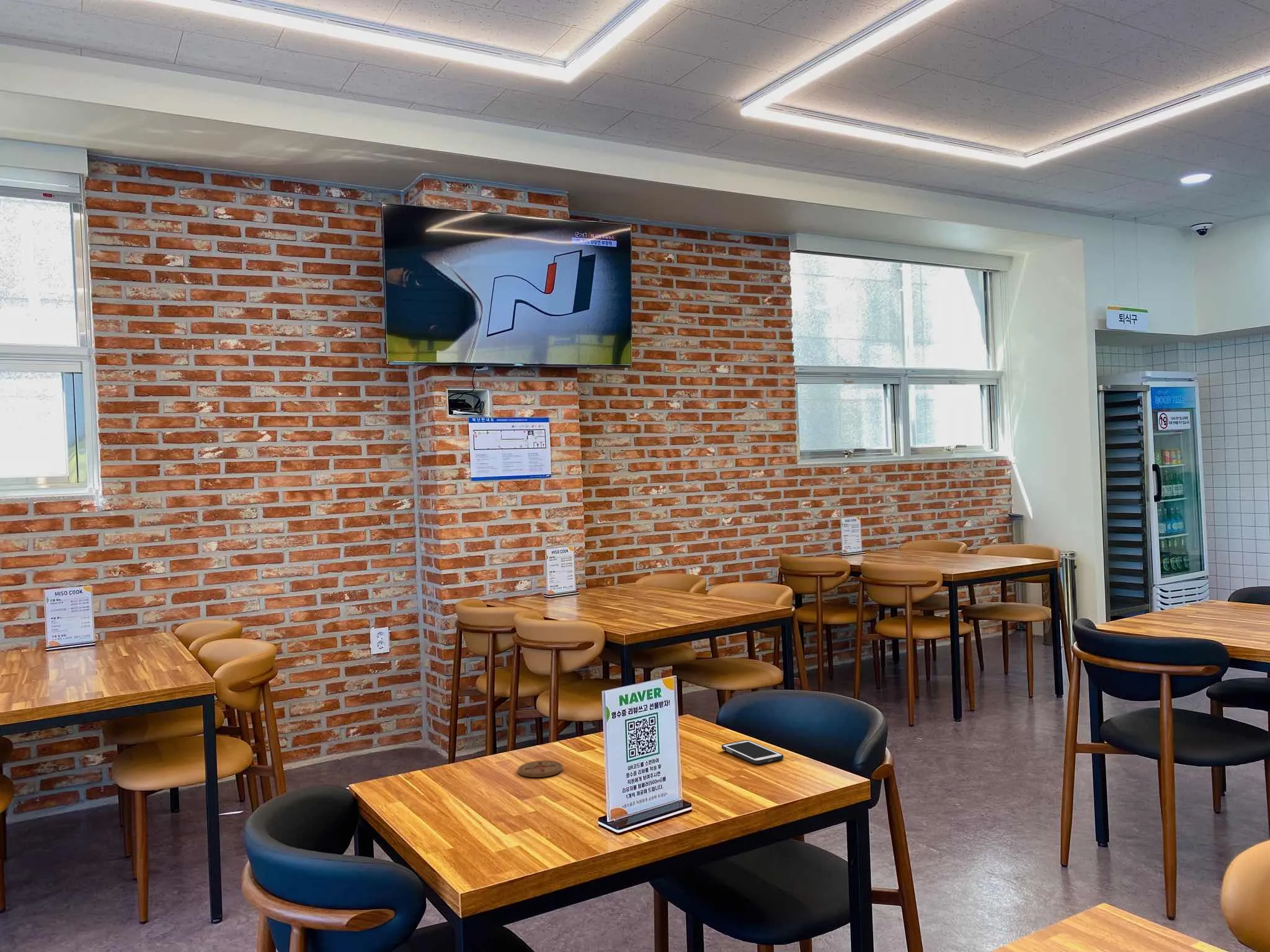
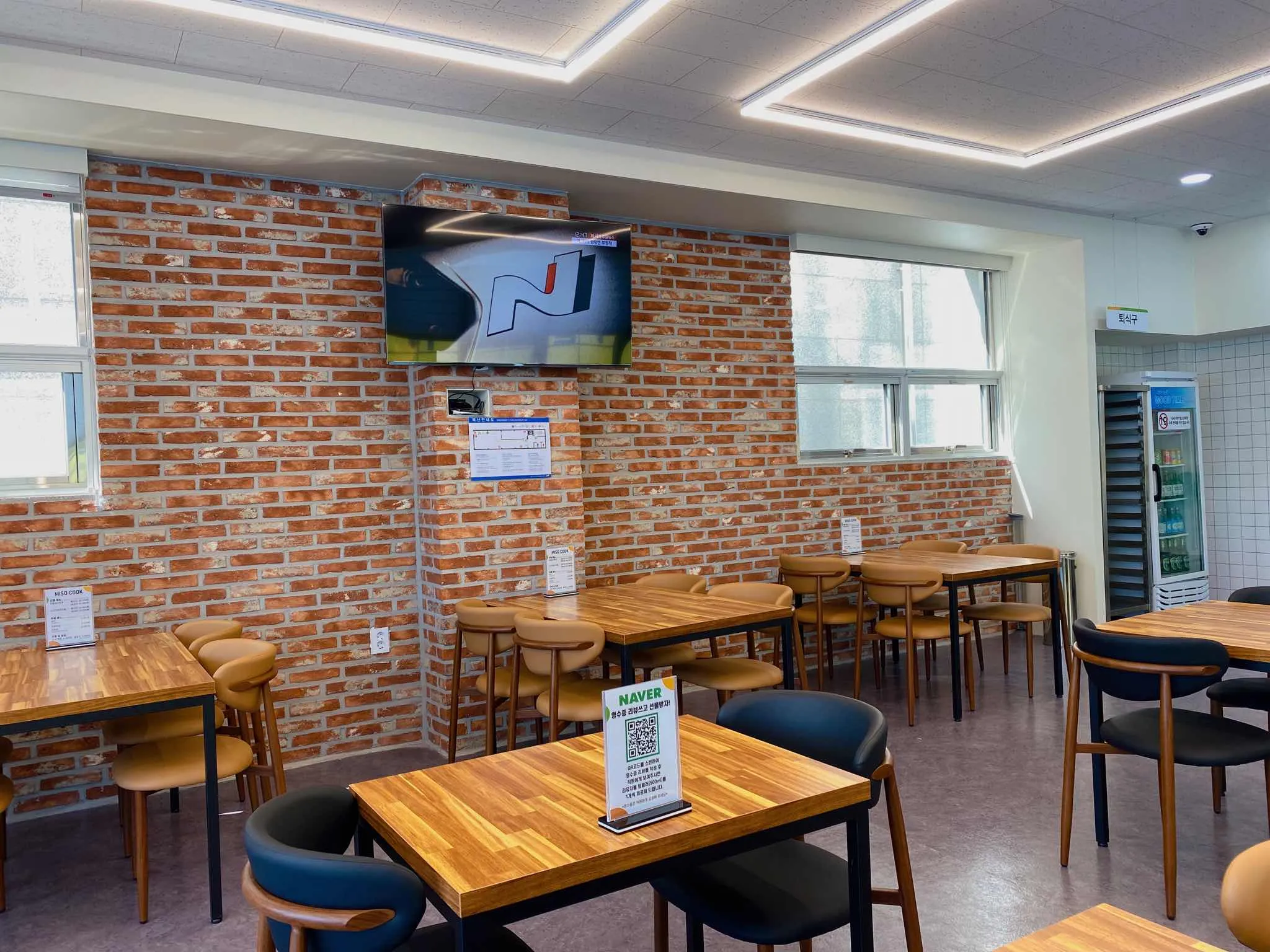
- cell phone [721,739,784,765]
- coaster [517,760,564,778]
